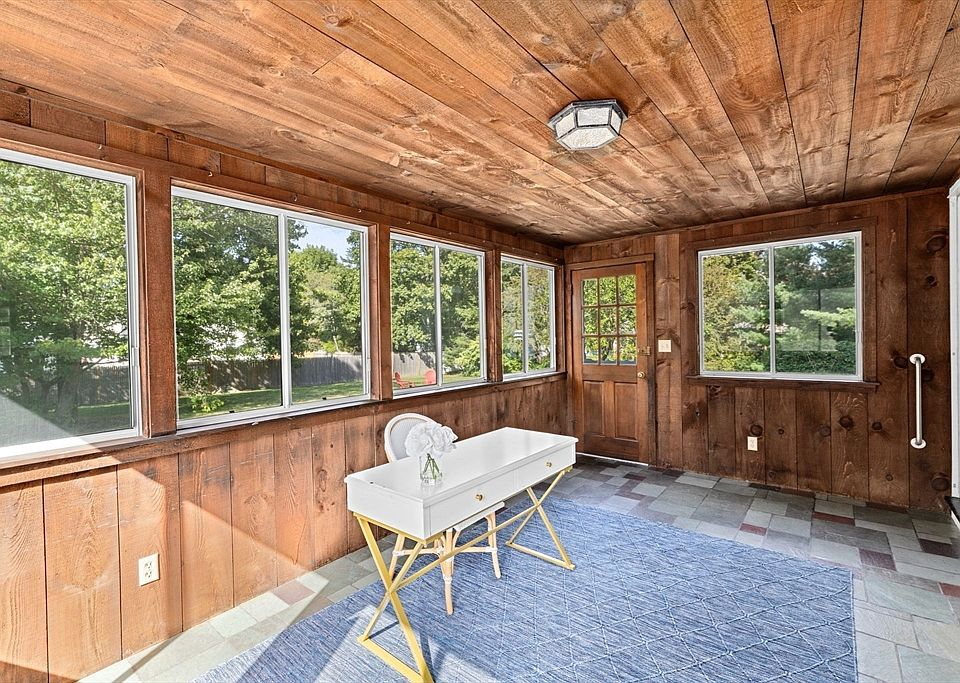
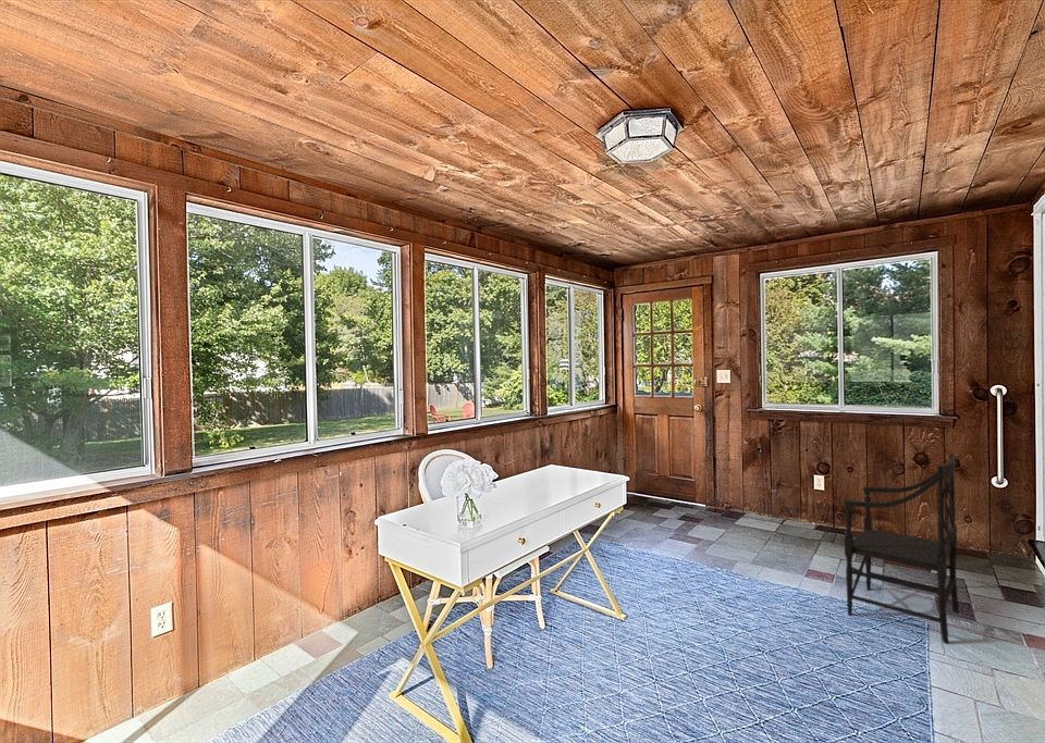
+ armchair [843,453,960,644]
